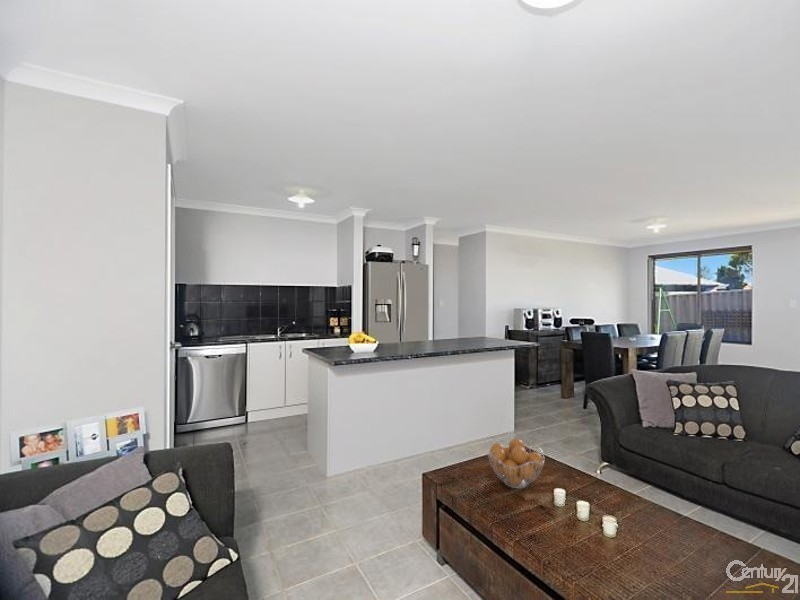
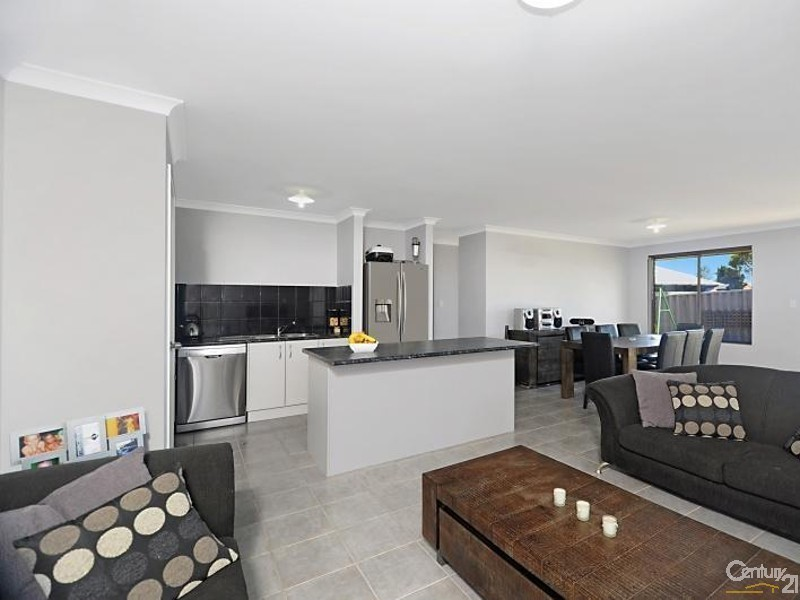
- fruit basket [487,438,545,489]
